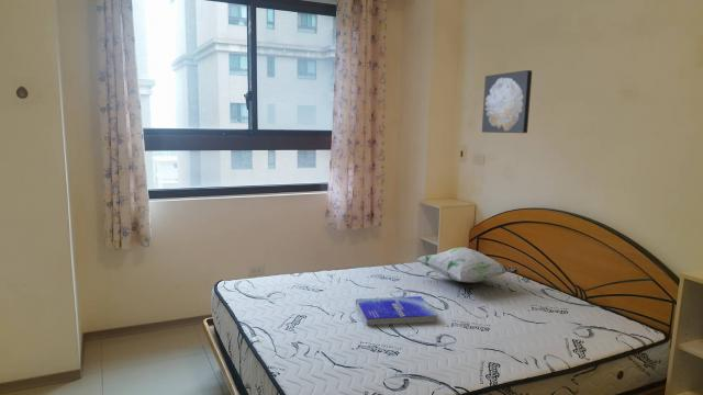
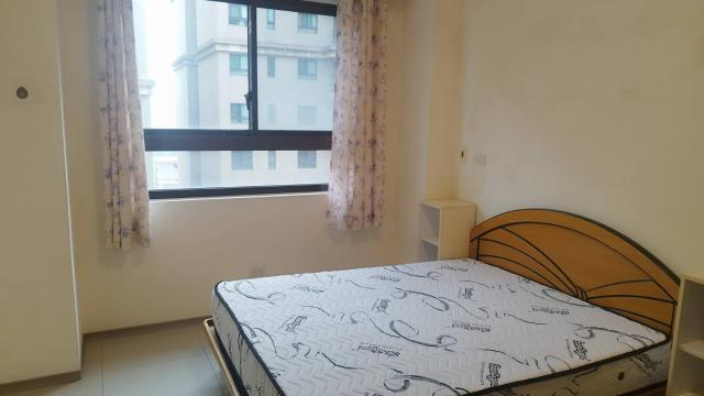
- decorative pillow [415,246,518,284]
- book [355,295,438,326]
- wall art [481,69,533,134]
